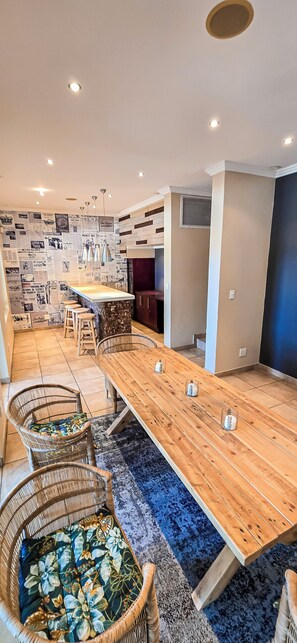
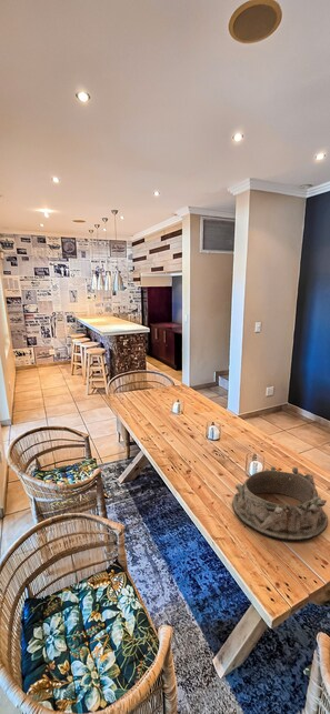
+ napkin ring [231,465,329,542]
